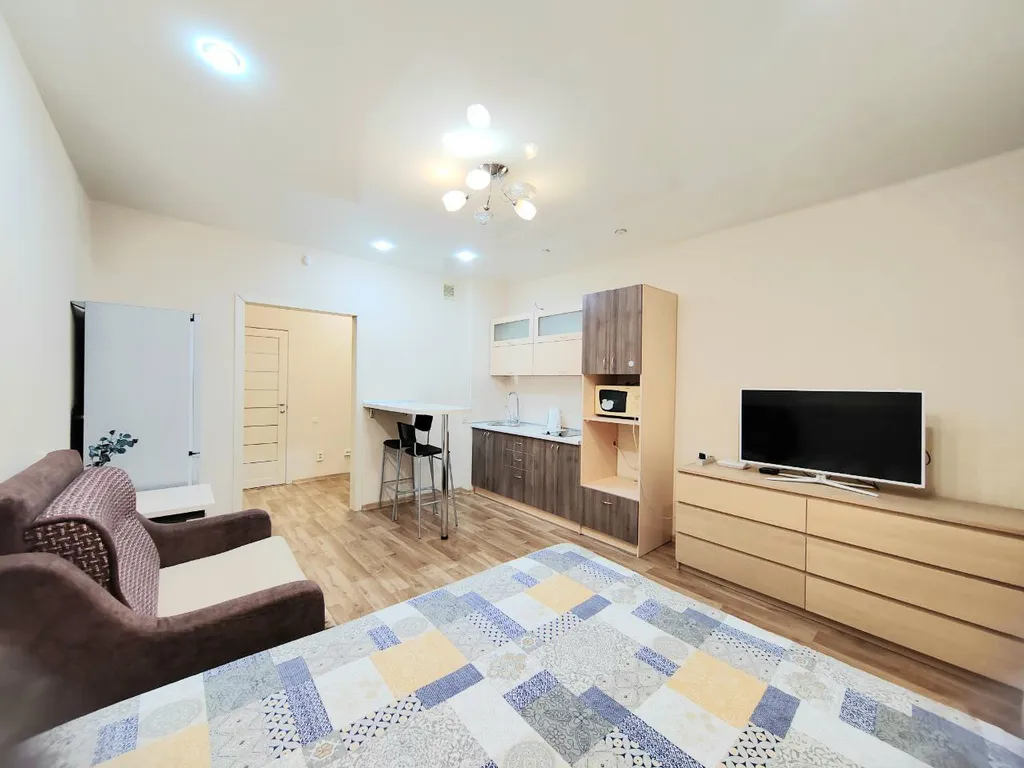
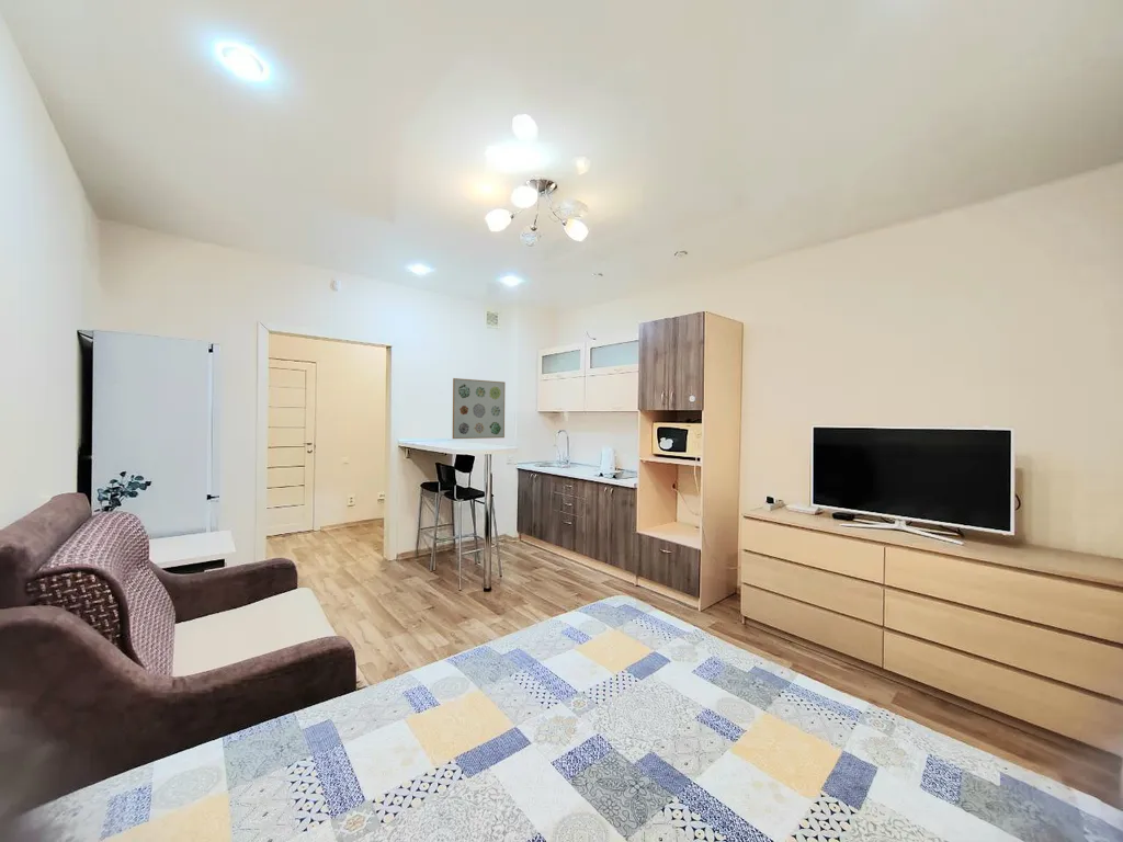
+ wall art [452,377,507,440]
